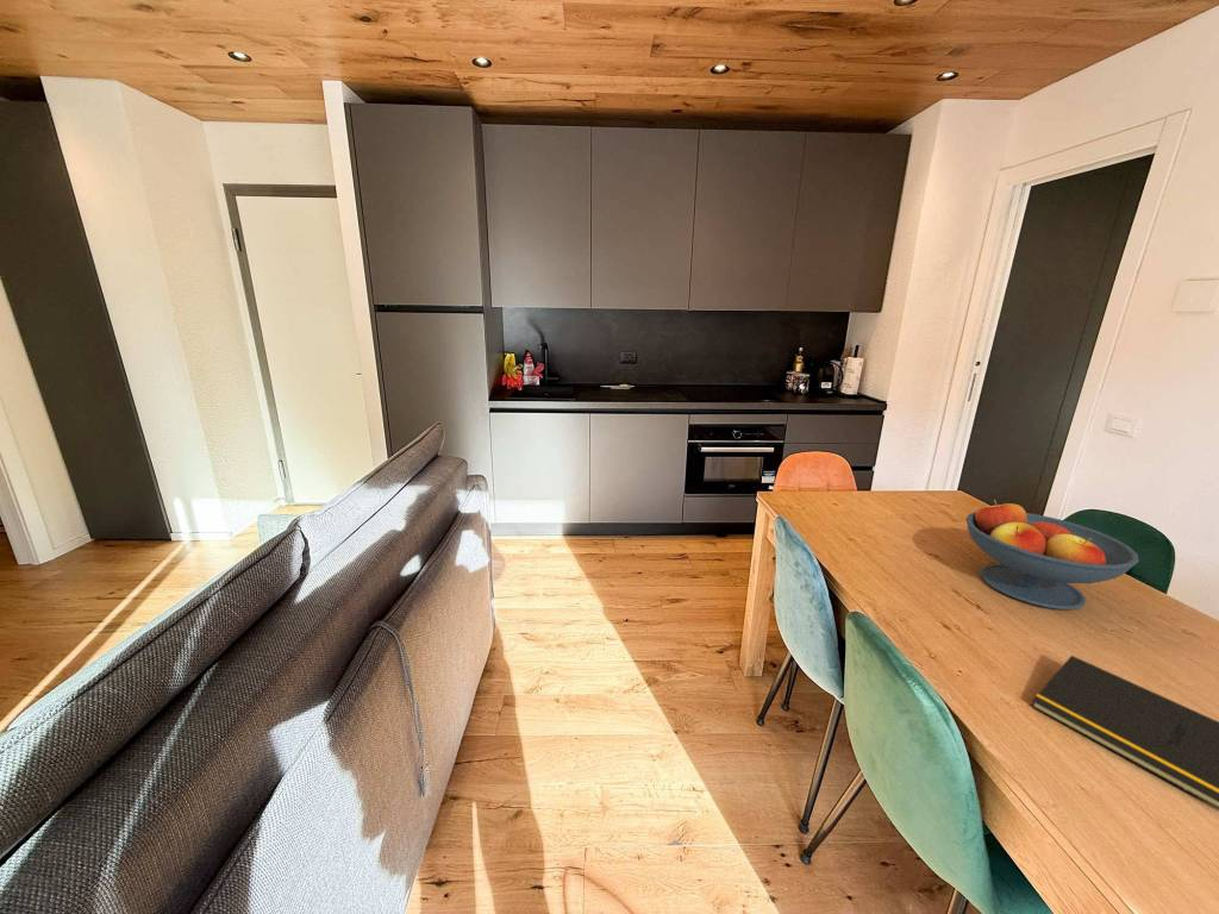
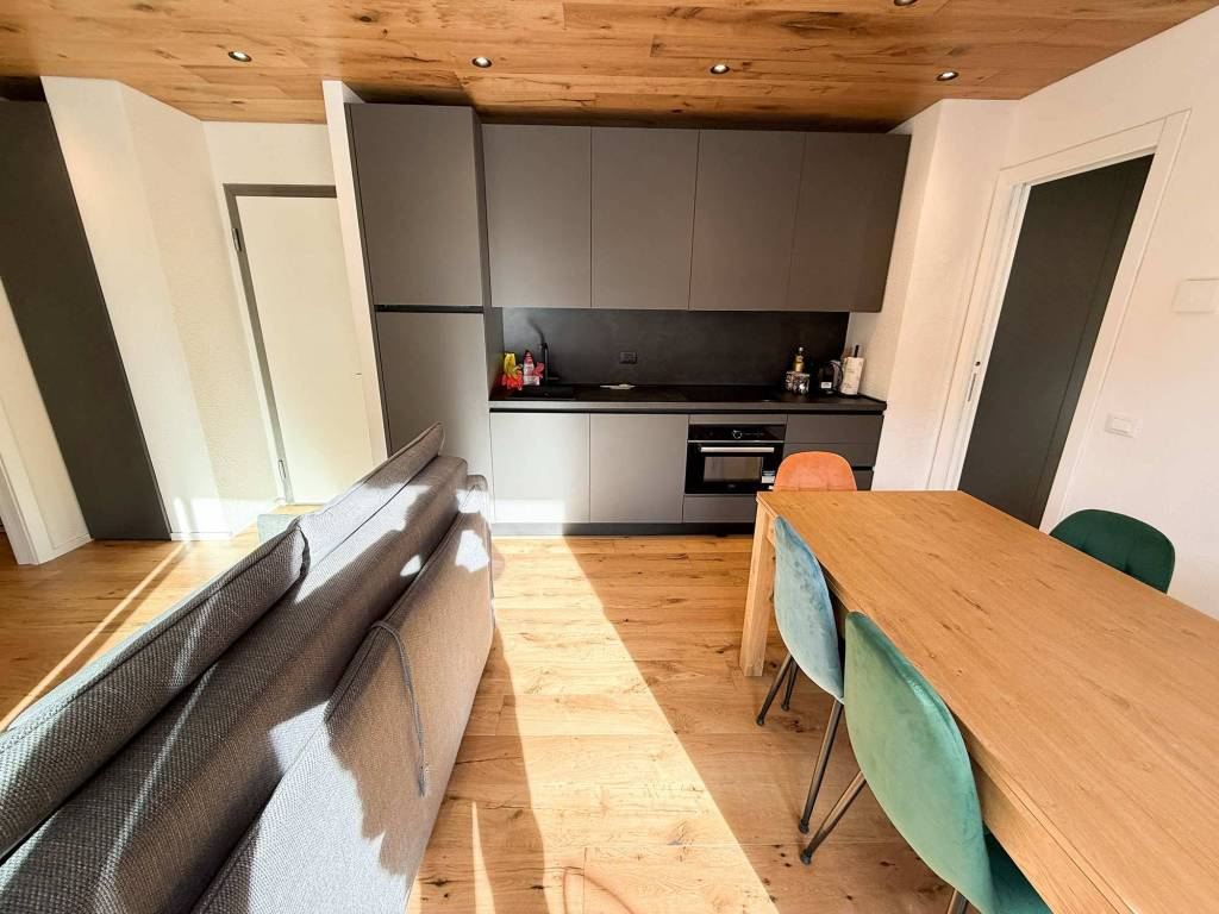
- notepad [1031,655,1219,809]
- fruit bowl [964,499,1139,611]
